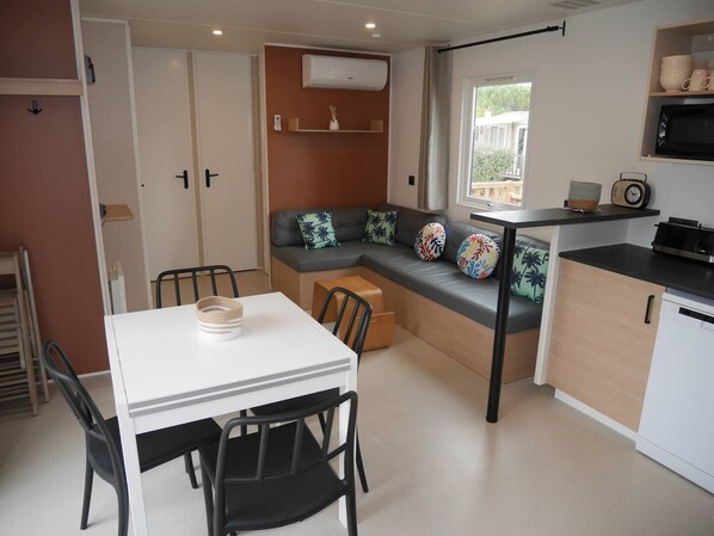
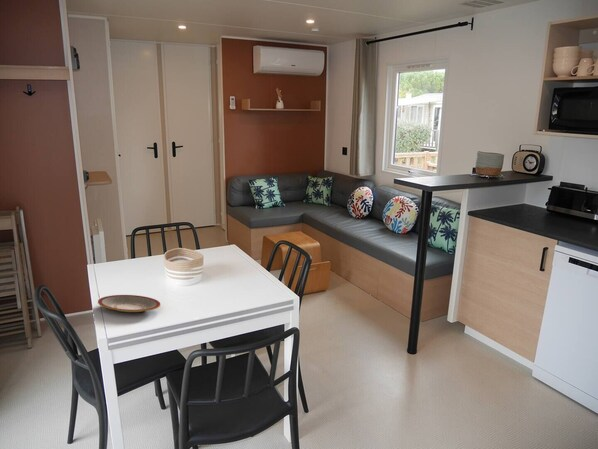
+ plate [97,294,161,313]
